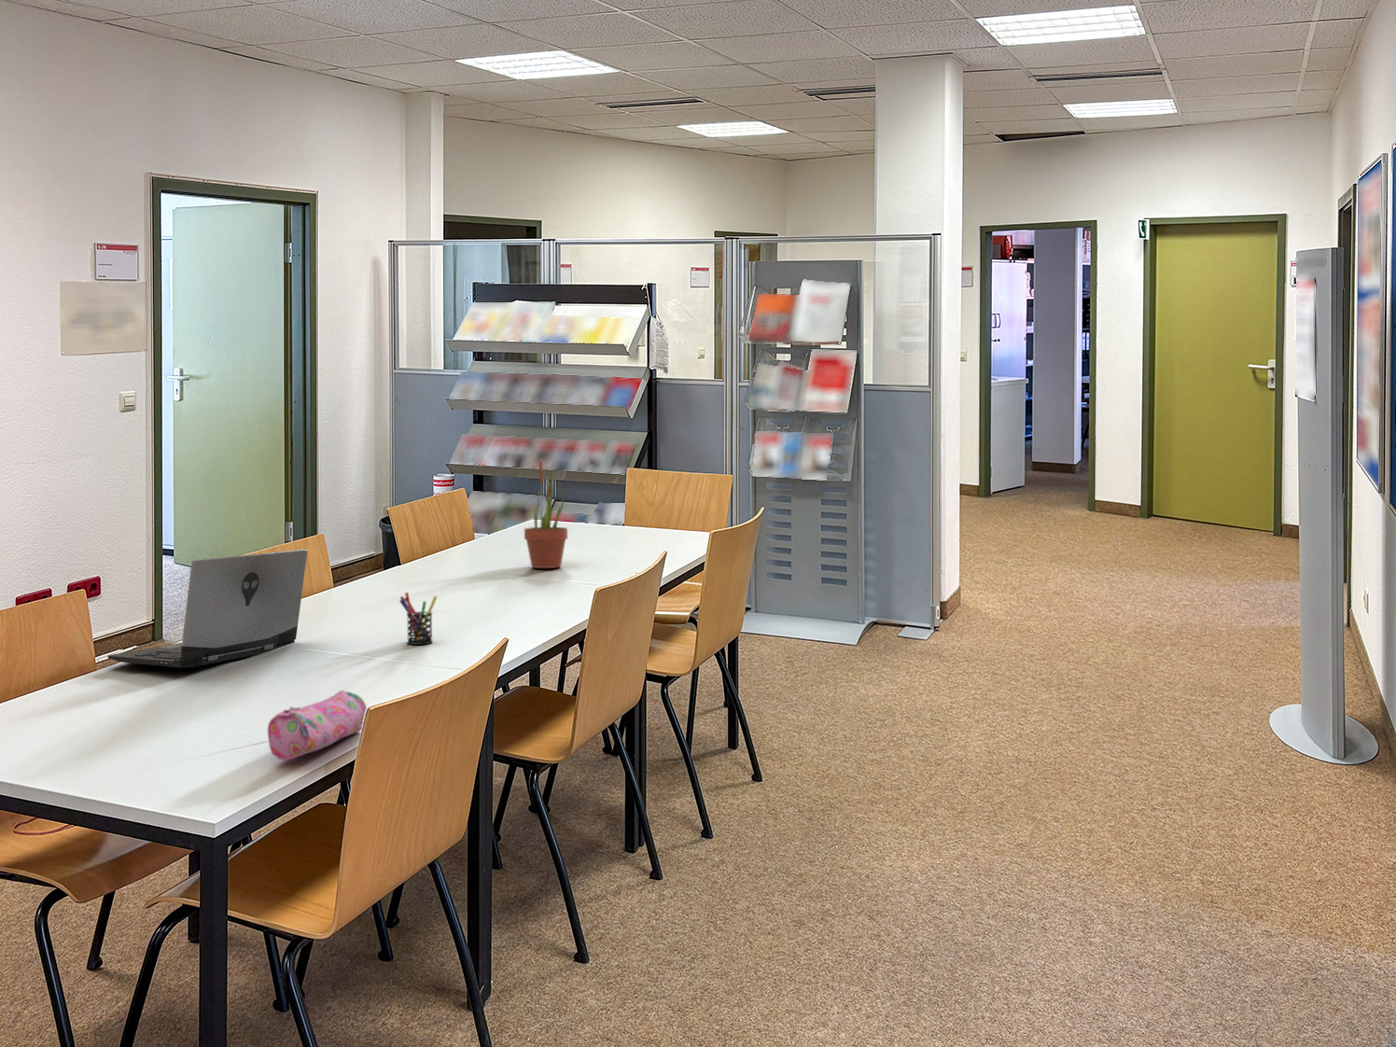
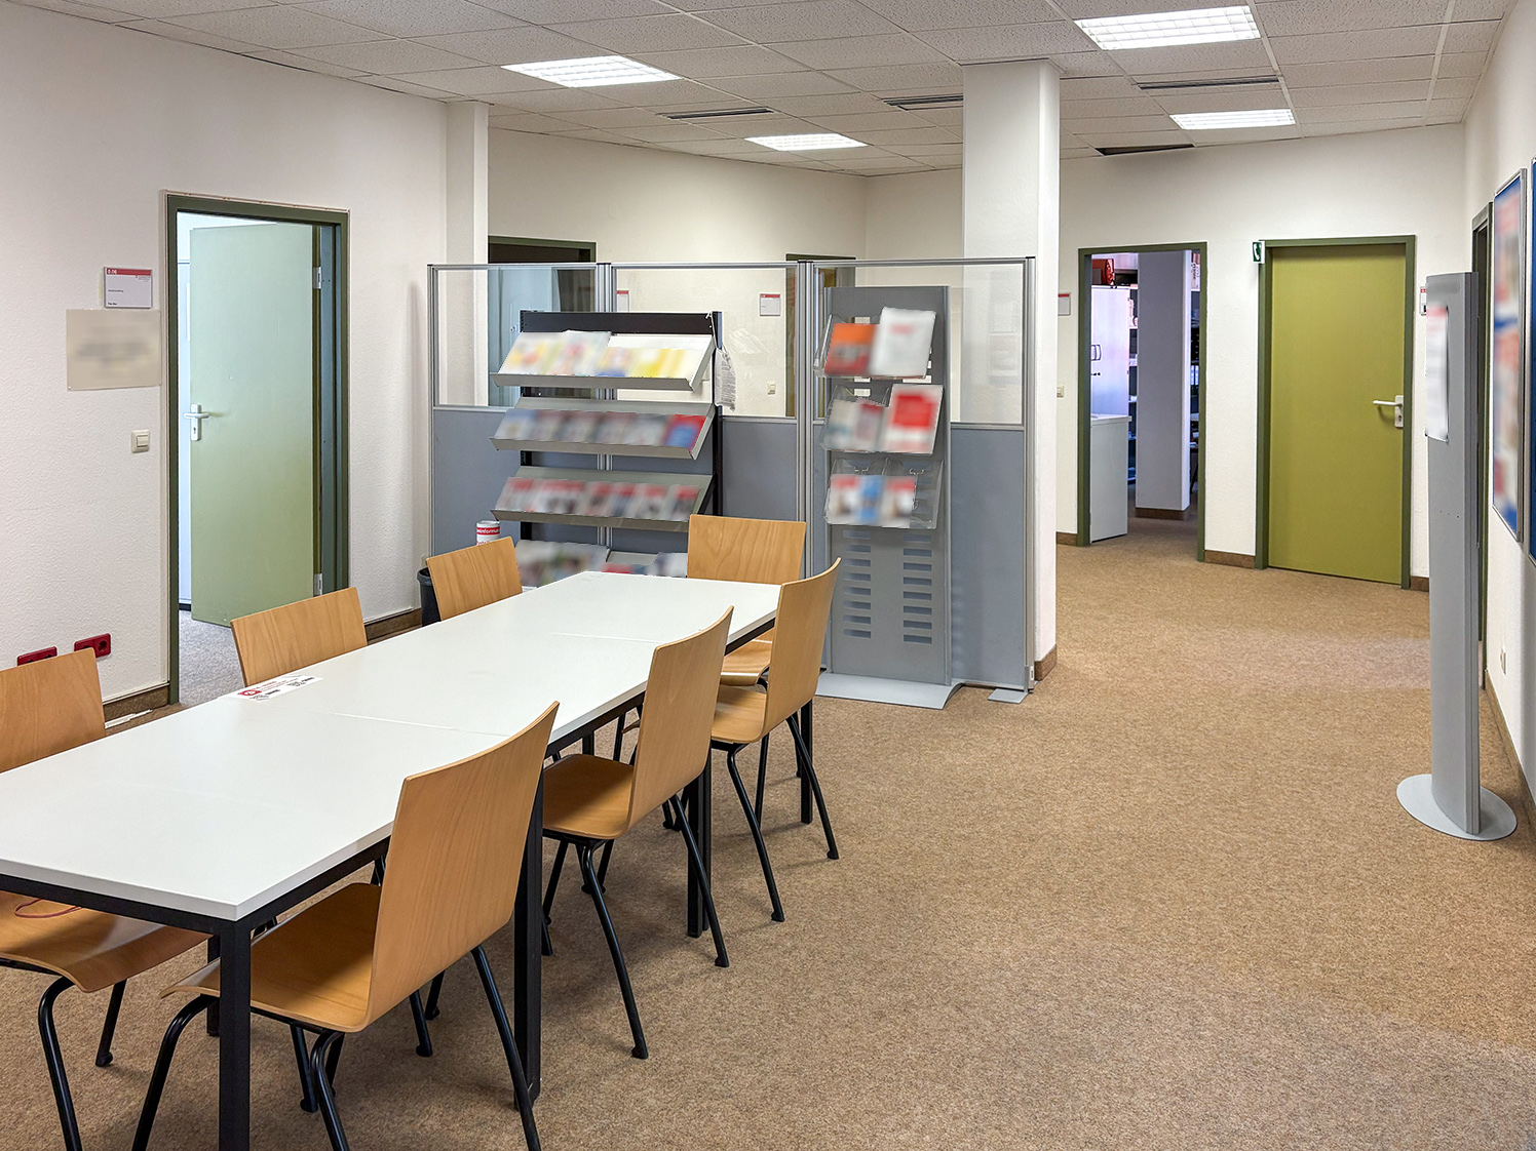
- potted plant [523,456,568,570]
- laptop [108,549,308,669]
- pen holder [398,592,437,646]
- pencil case [267,690,367,761]
